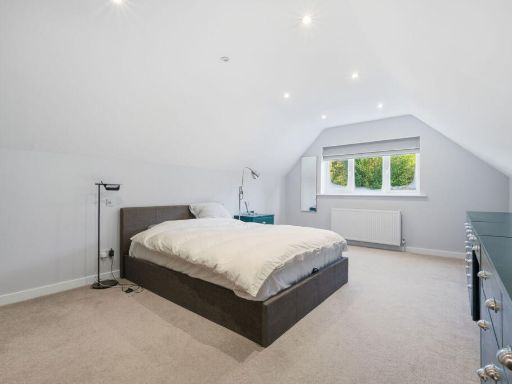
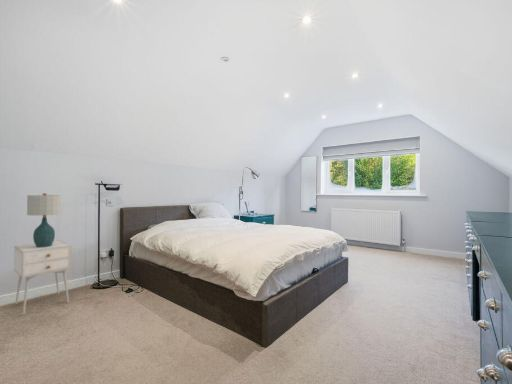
+ nightstand [13,240,72,316]
+ table lamp [26,192,62,248]
